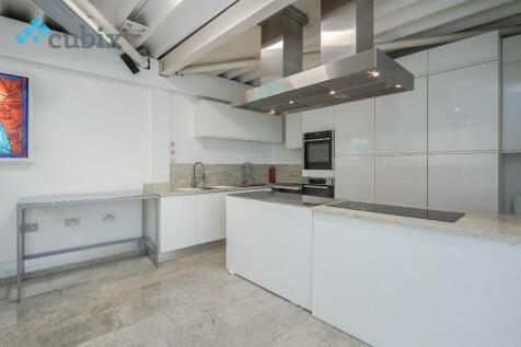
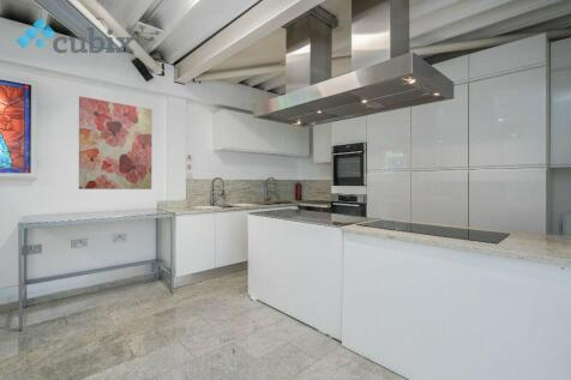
+ wall art [78,95,154,191]
